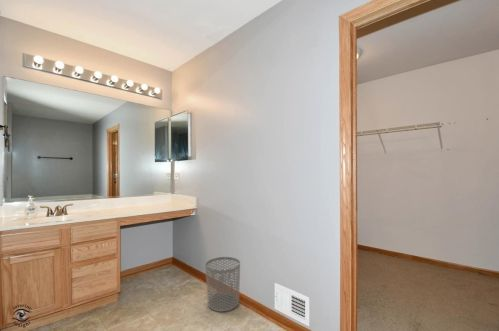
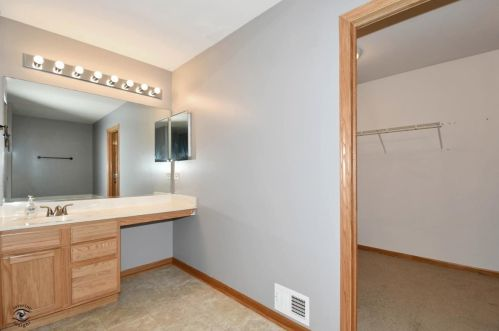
- waste bin [205,256,241,313]
